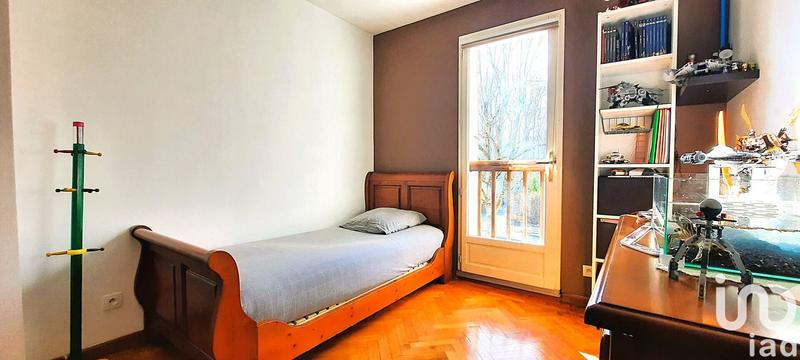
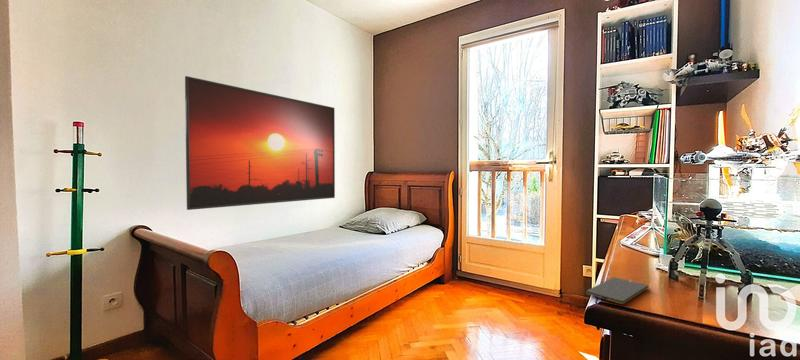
+ smartphone [585,276,649,305]
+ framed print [184,75,336,211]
